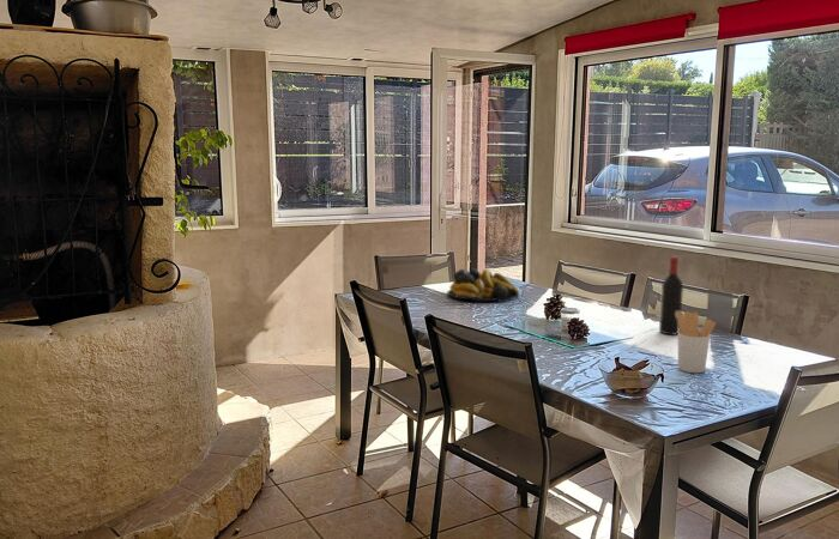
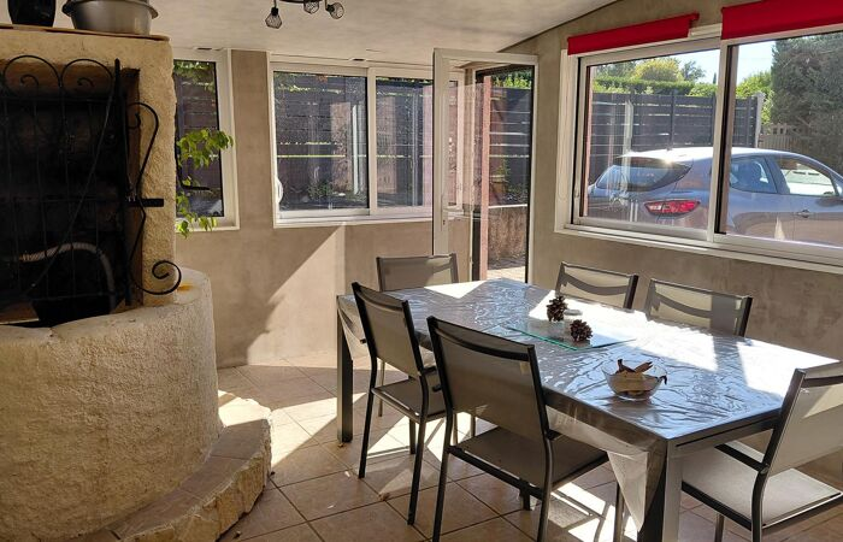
- wine bottle [658,255,684,337]
- utensil holder [676,310,717,374]
- fruit bowl [446,267,521,303]
